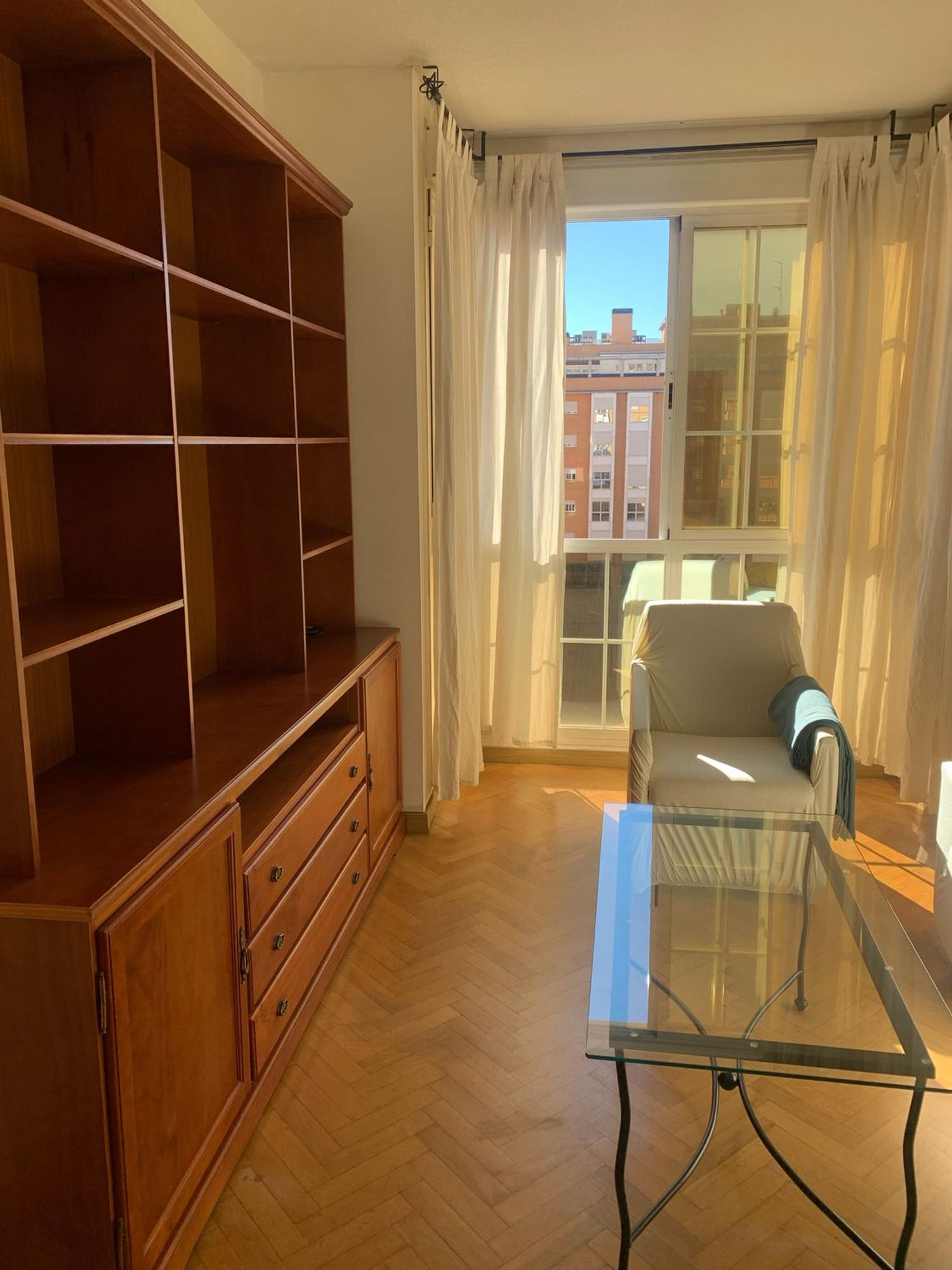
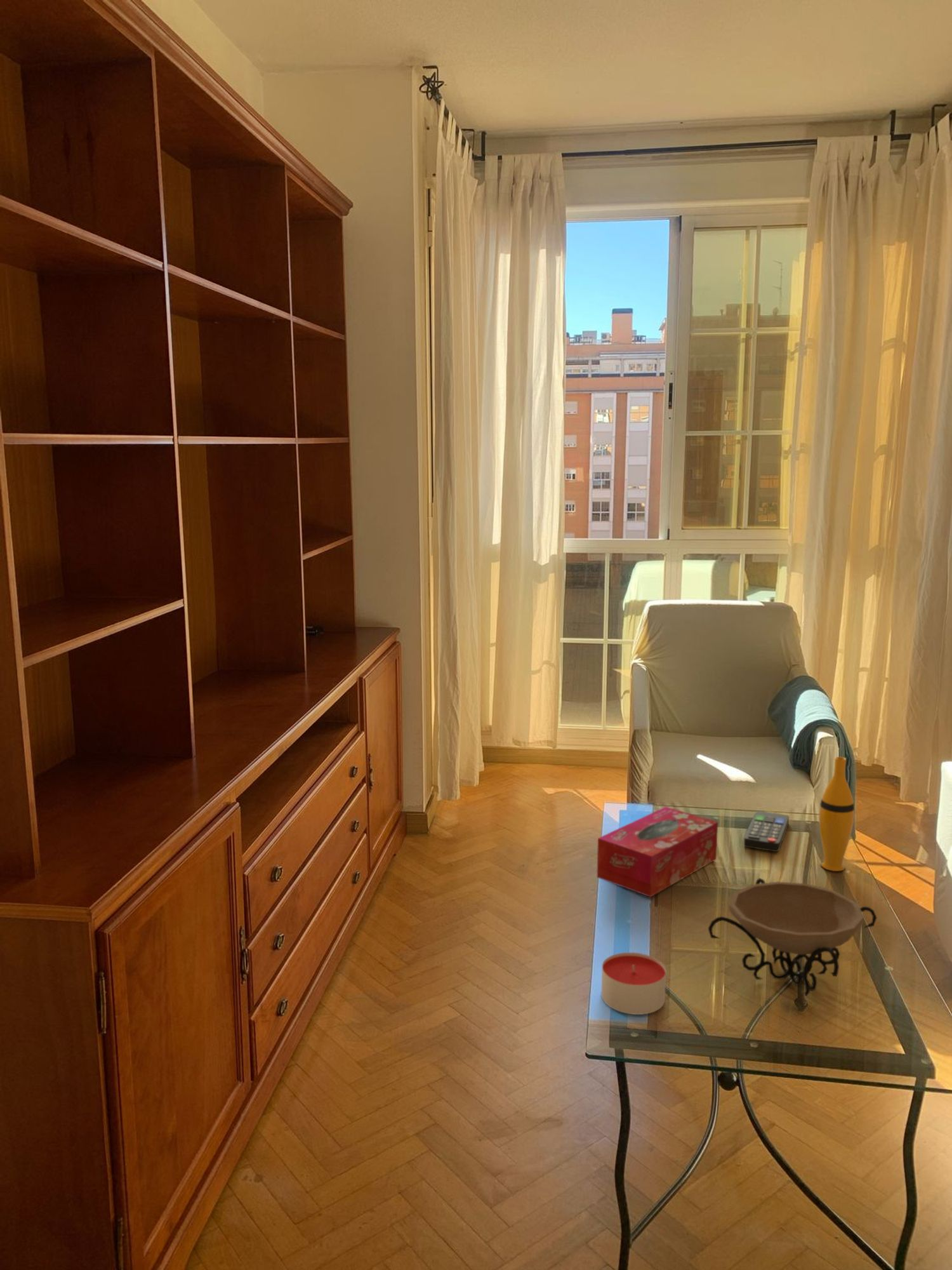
+ vase [818,756,855,872]
+ remote control [743,810,790,852]
+ tissue box [597,806,718,898]
+ decorative bowl [708,878,878,997]
+ candle [601,952,666,1015]
